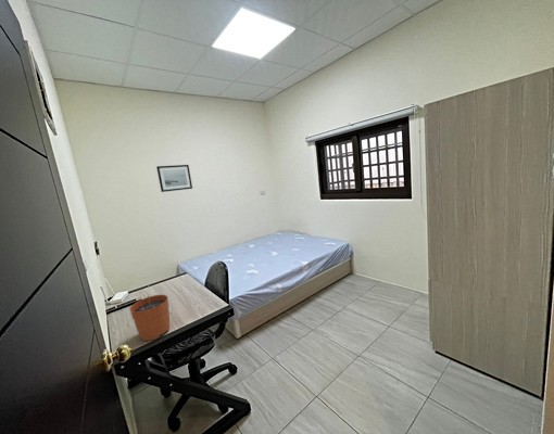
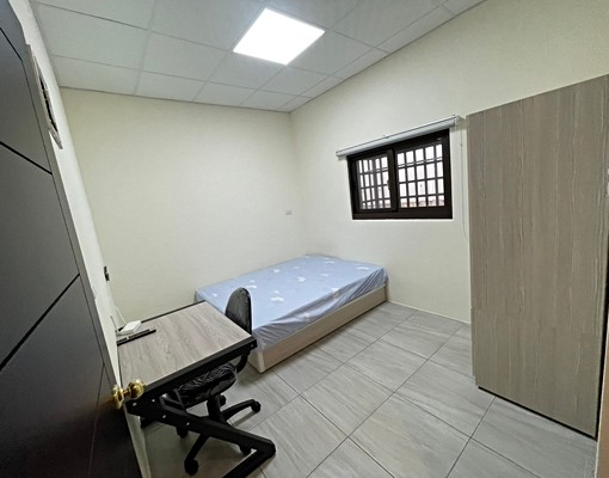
- plant pot [129,283,171,342]
- wall art [155,164,193,193]
